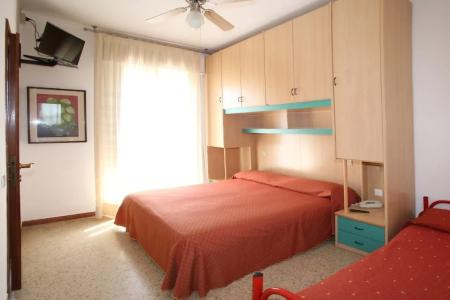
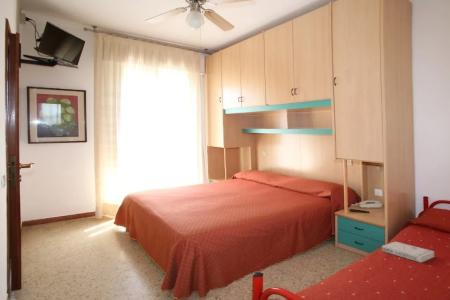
+ book [381,240,435,264]
